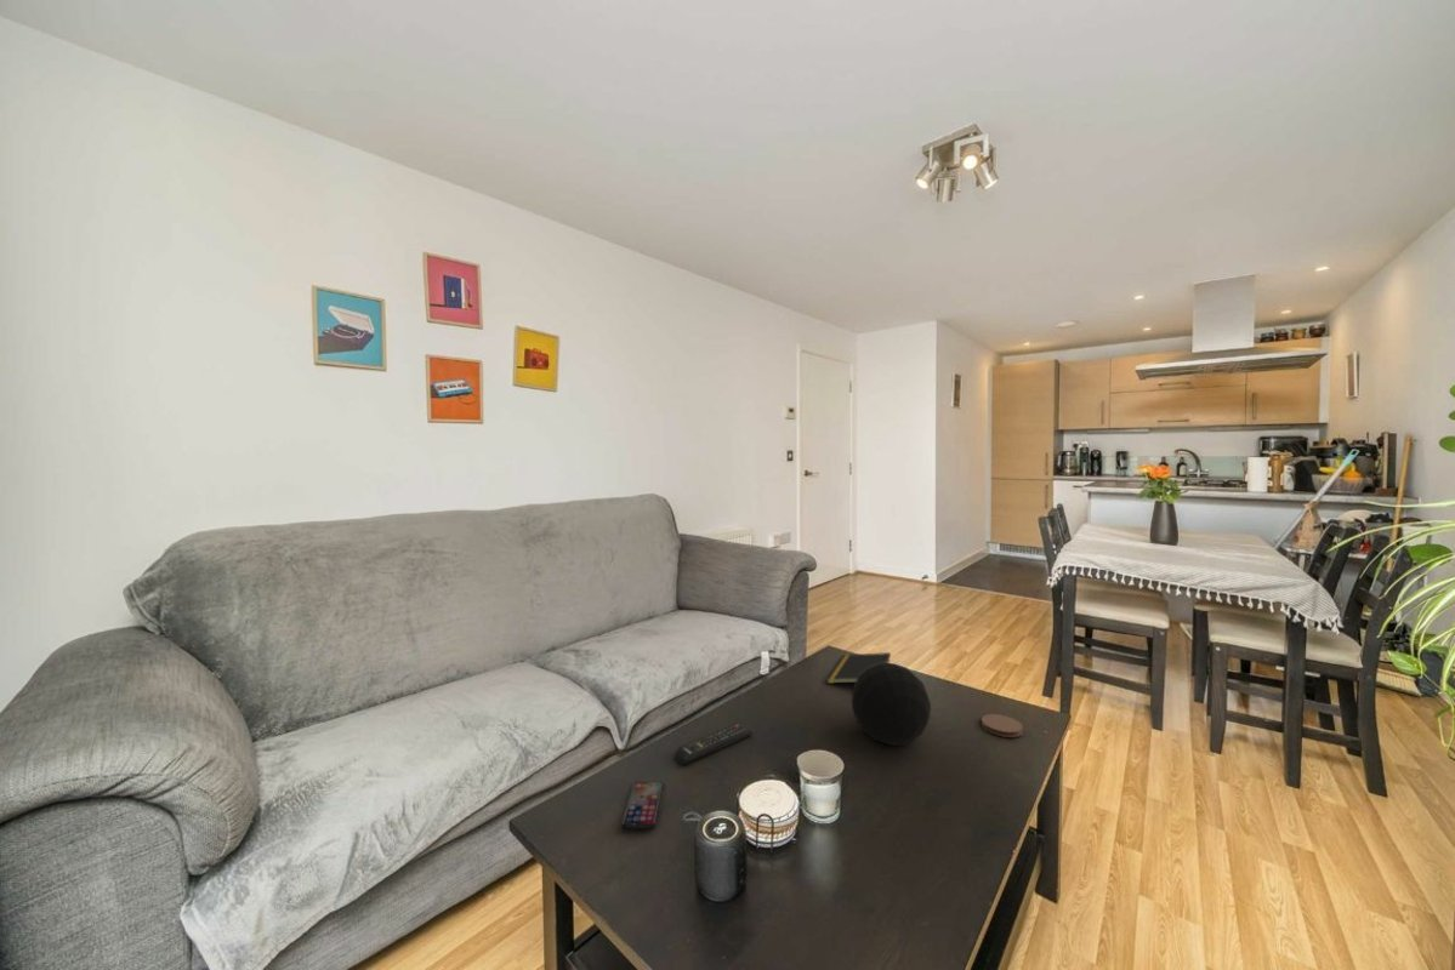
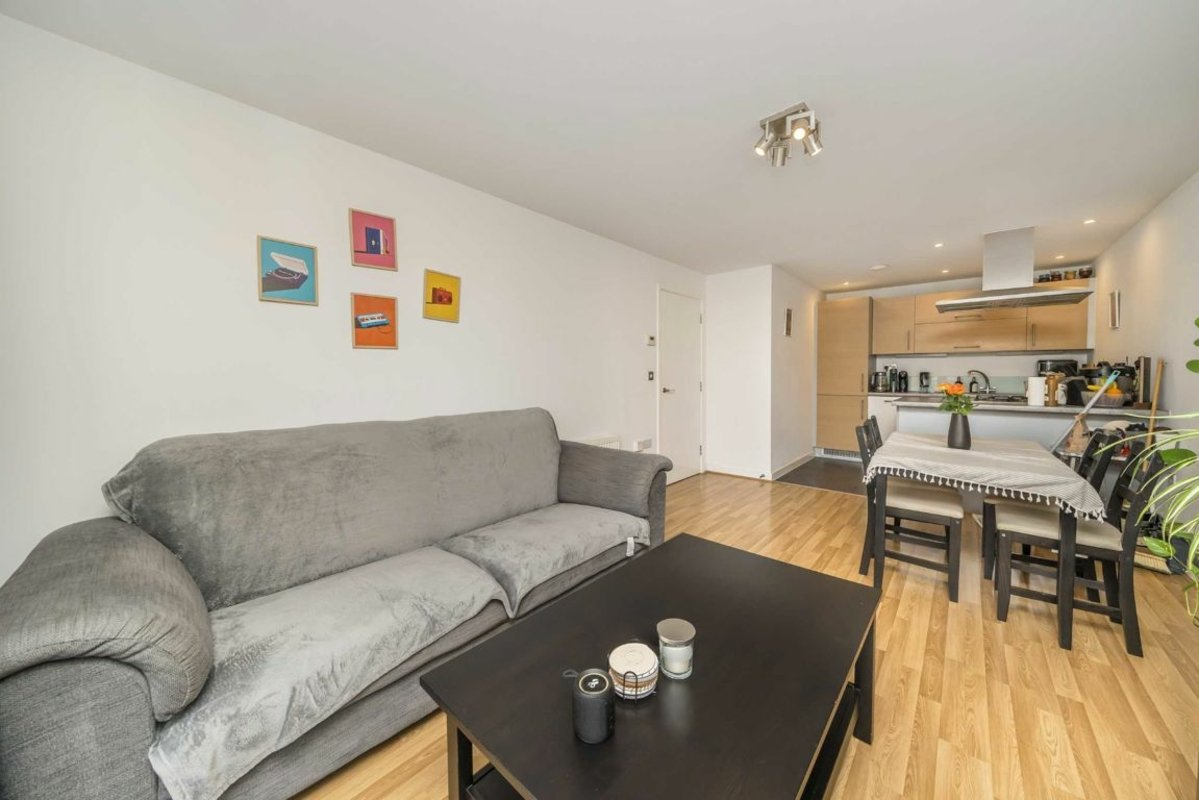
- remote control [673,723,754,766]
- coaster [981,713,1024,738]
- notepad [825,651,892,685]
- smartphone [619,781,666,831]
- decorative orb [851,662,932,747]
